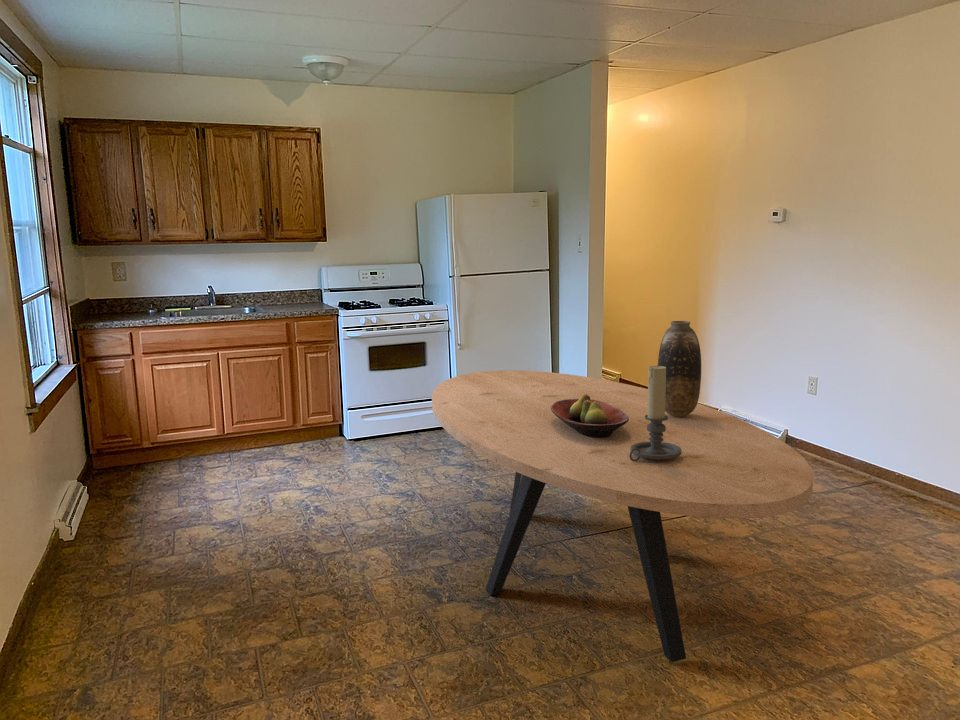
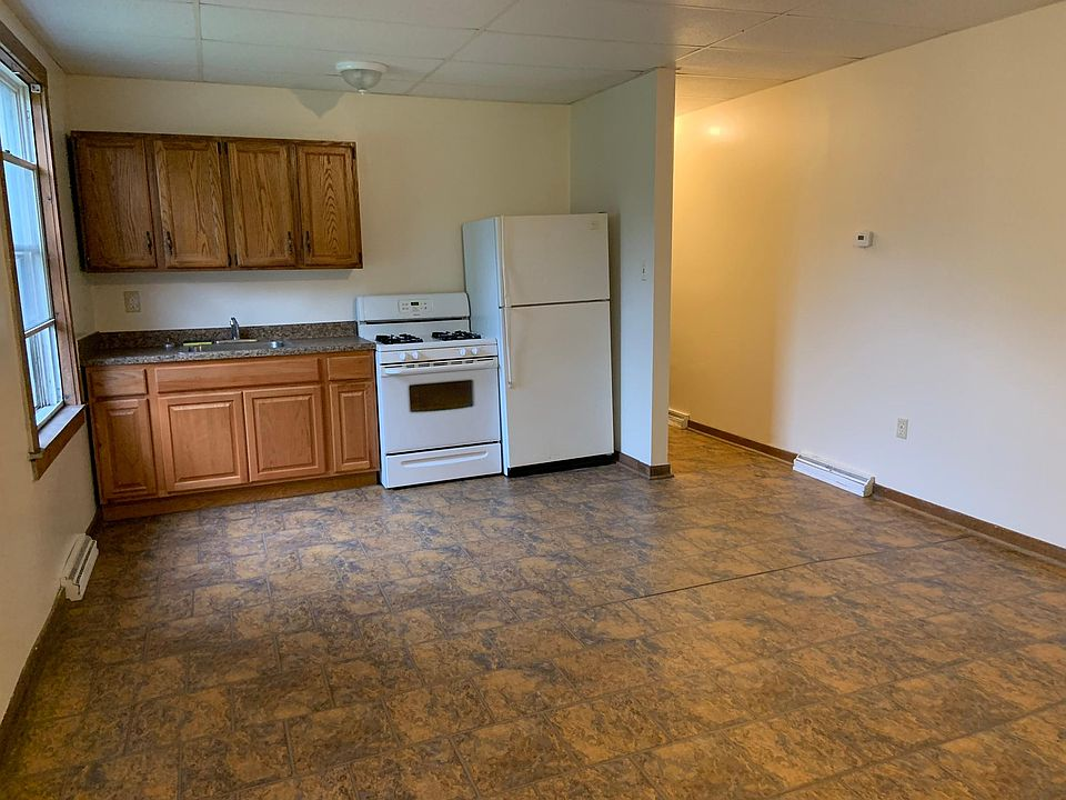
- dining table [431,369,814,663]
- fruit bowl [551,394,629,438]
- candle holder [629,364,682,461]
- vase [657,320,702,417]
